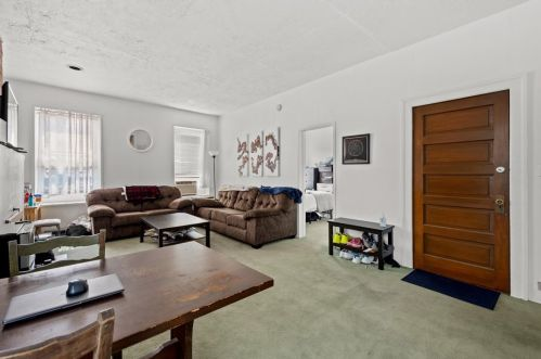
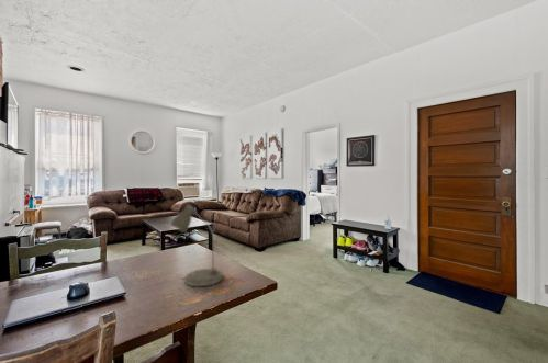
+ desk lamp [169,204,225,287]
